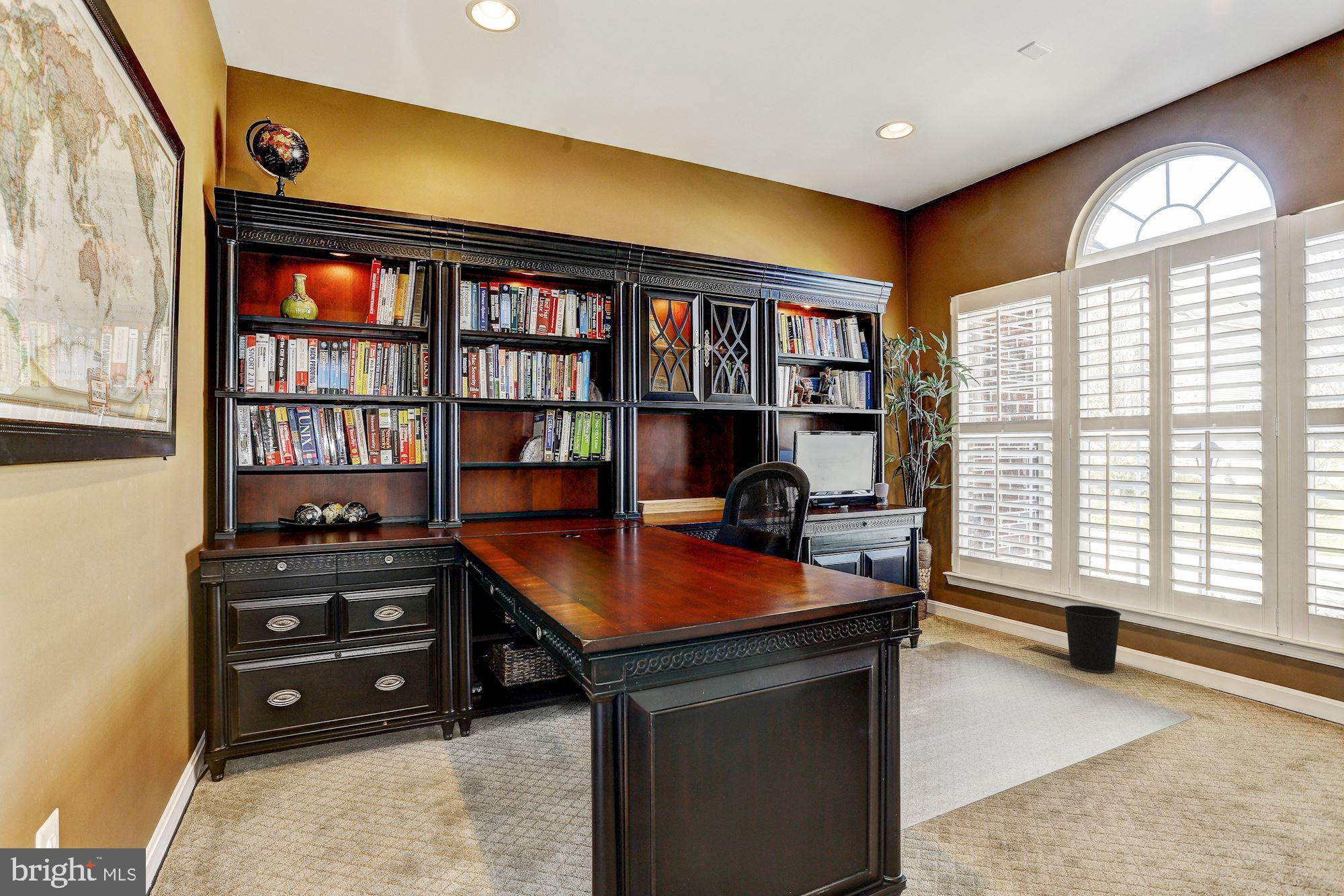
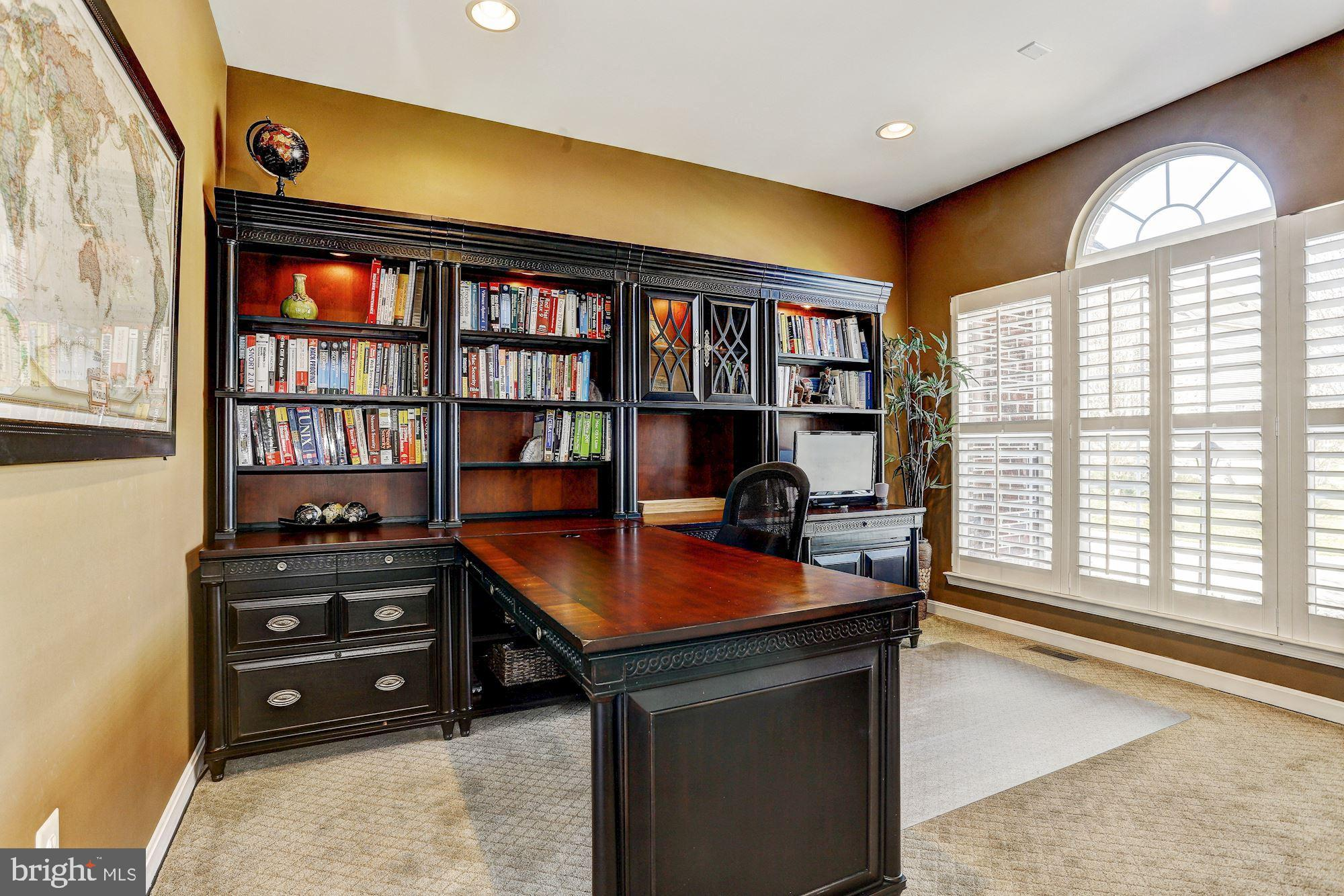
- wastebasket [1063,604,1122,674]
